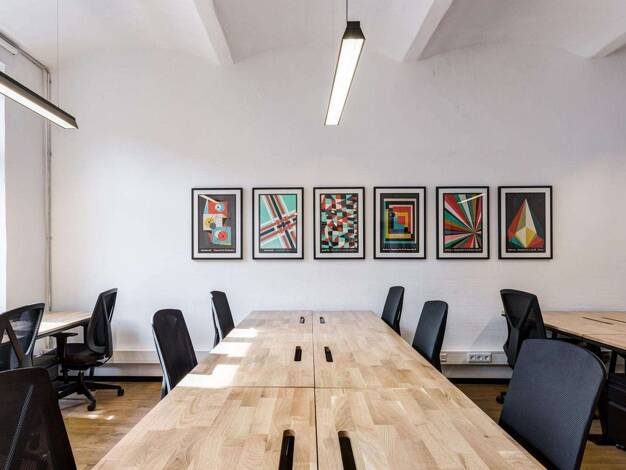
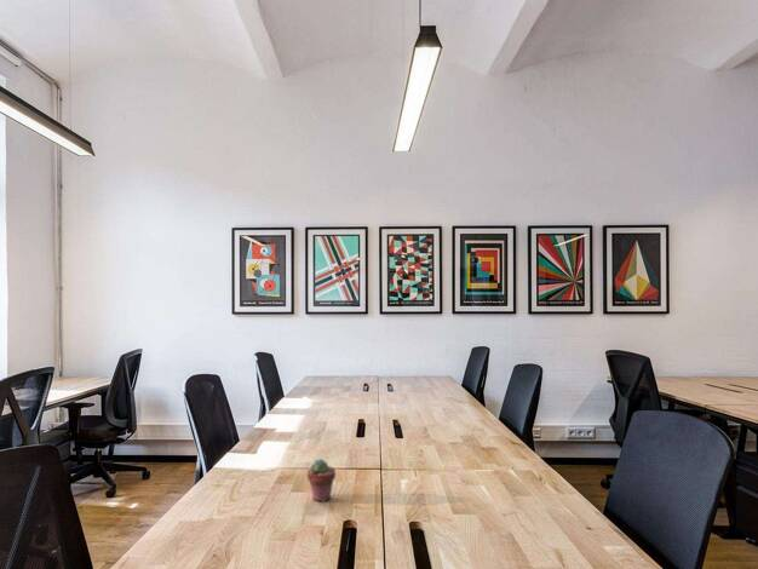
+ potted succulent [306,458,337,504]
